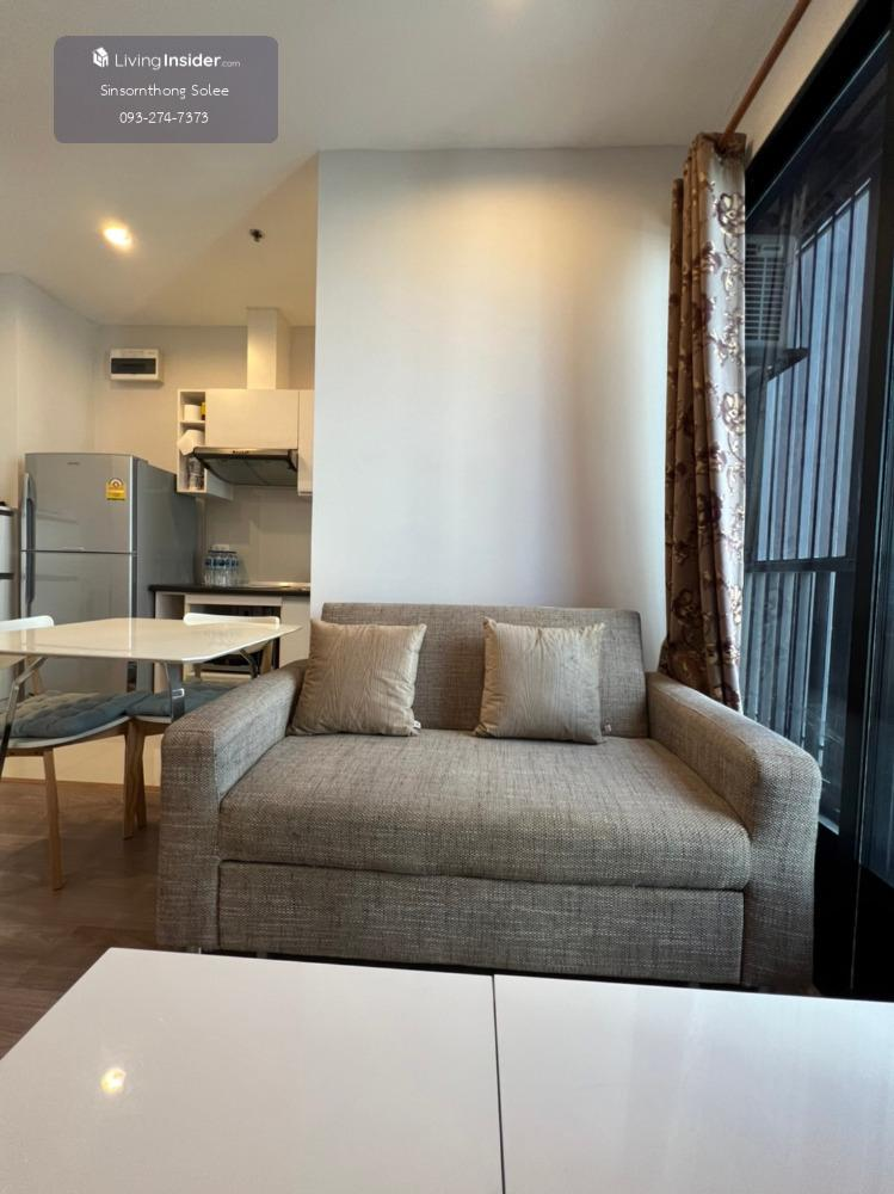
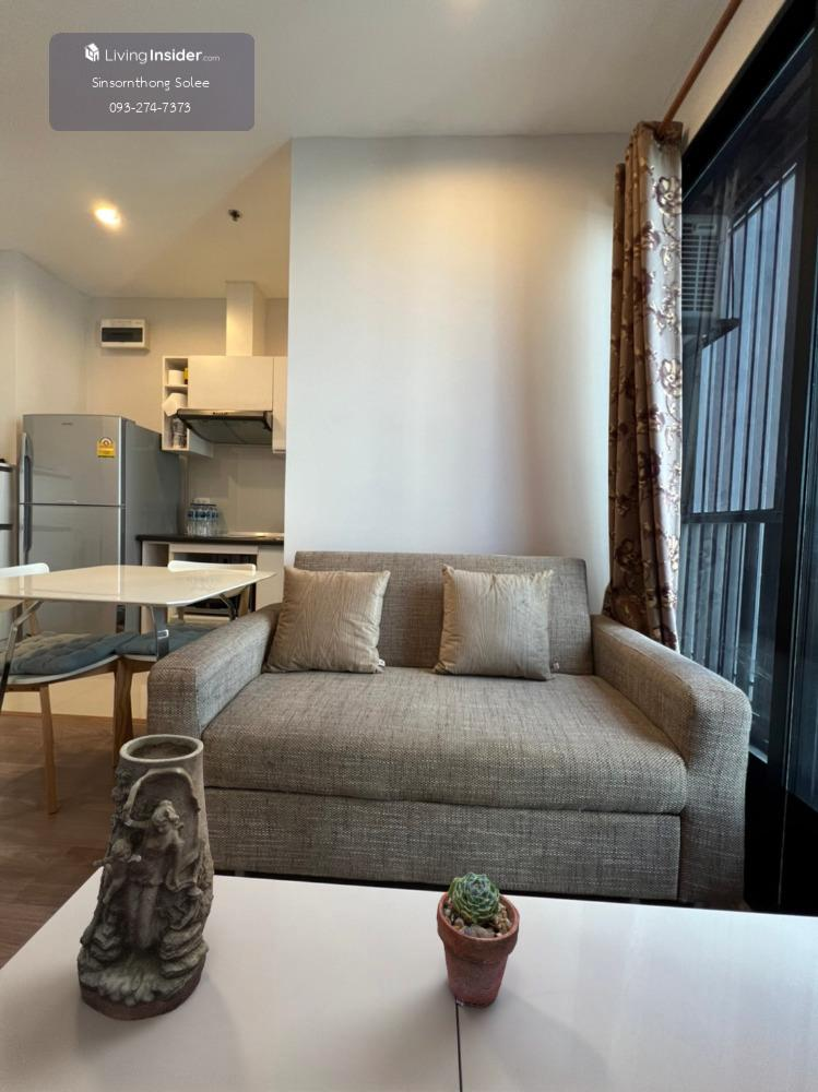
+ potted succulent [436,871,521,1009]
+ vase [75,733,215,1022]
